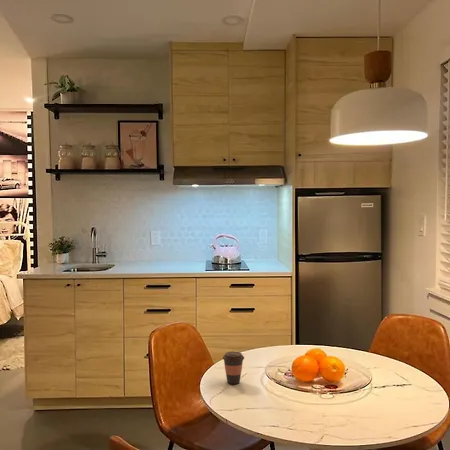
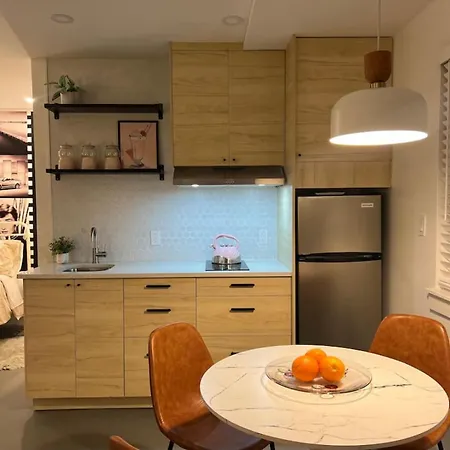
- coffee cup [222,351,245,385]
